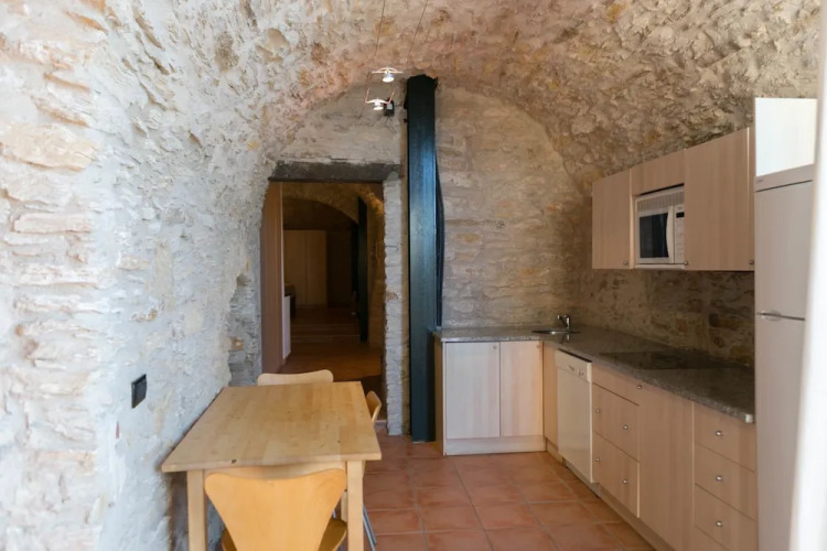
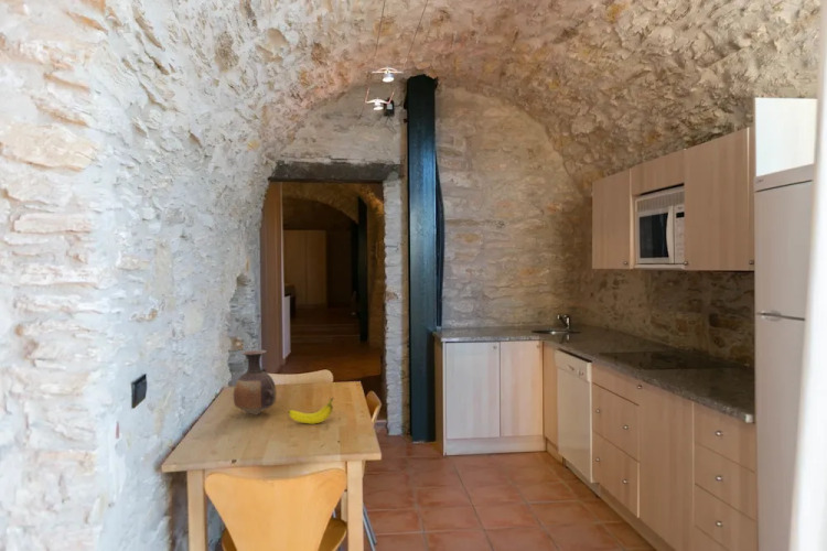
+ fruit [288,397,334,424]
+ vase [233,349,278,417]
